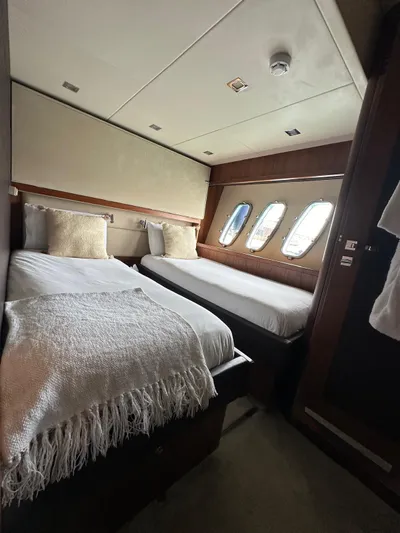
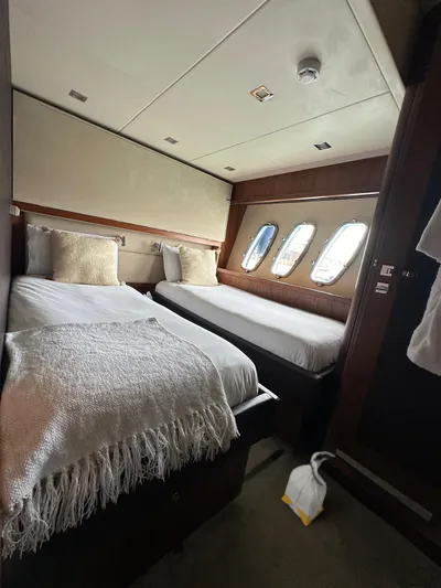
+ bag [281,450,335,526]
